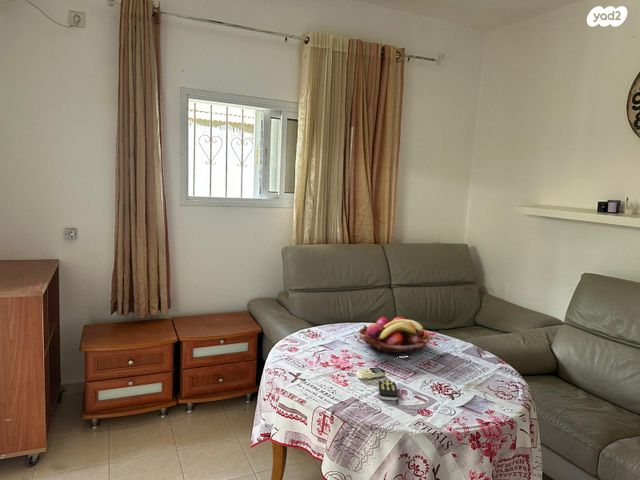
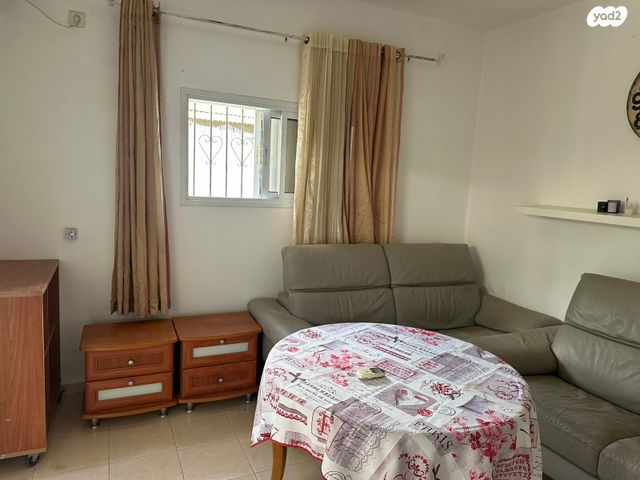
- fruit basket [358,316,434,356]
- remote control [377,379,399,401]
